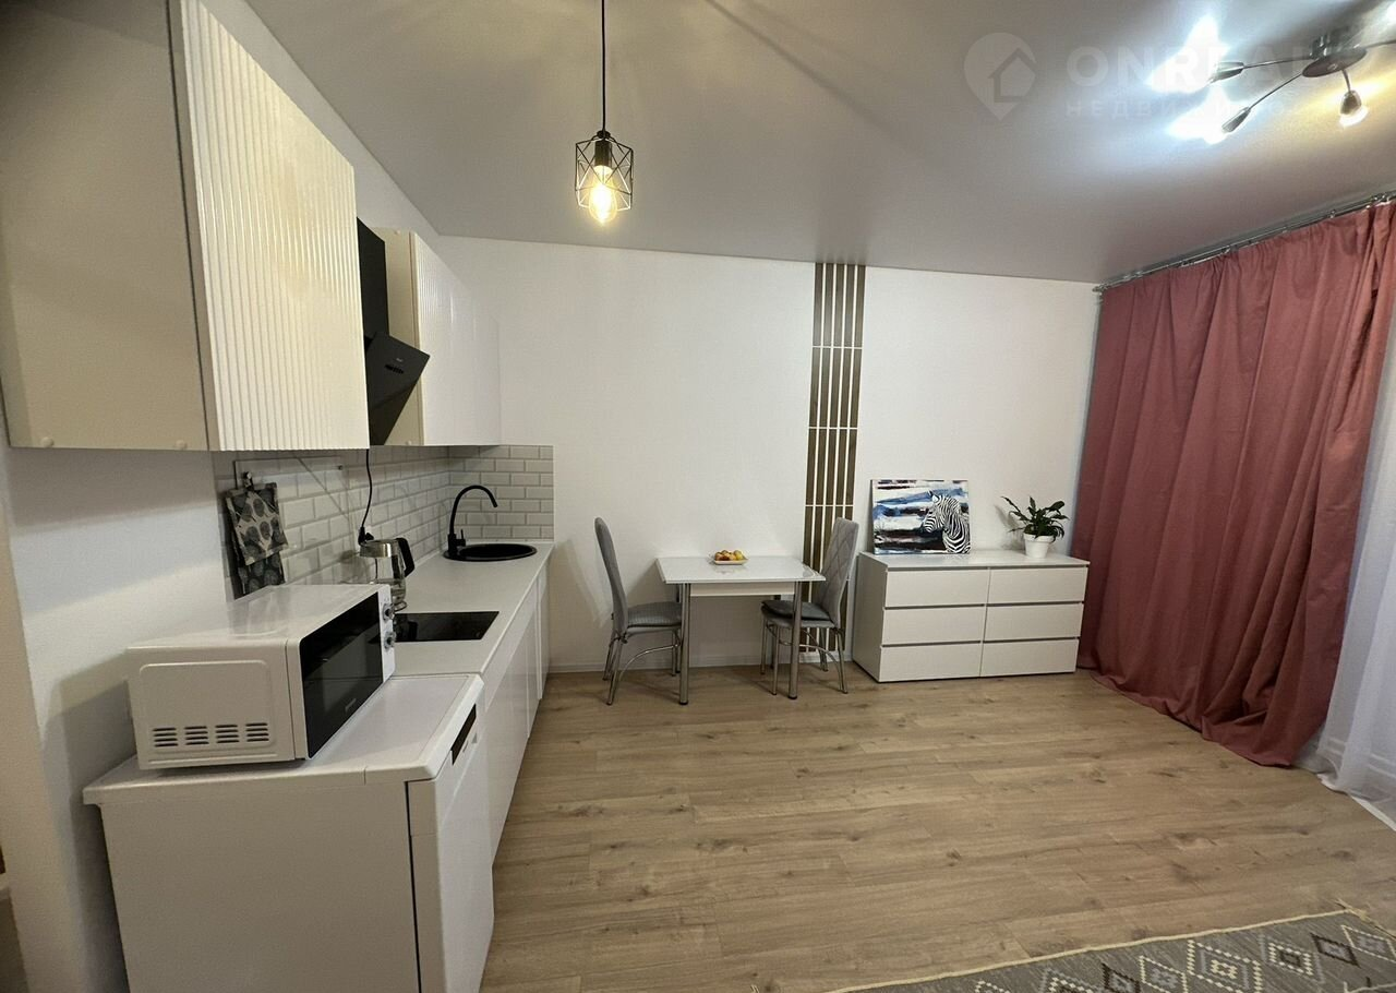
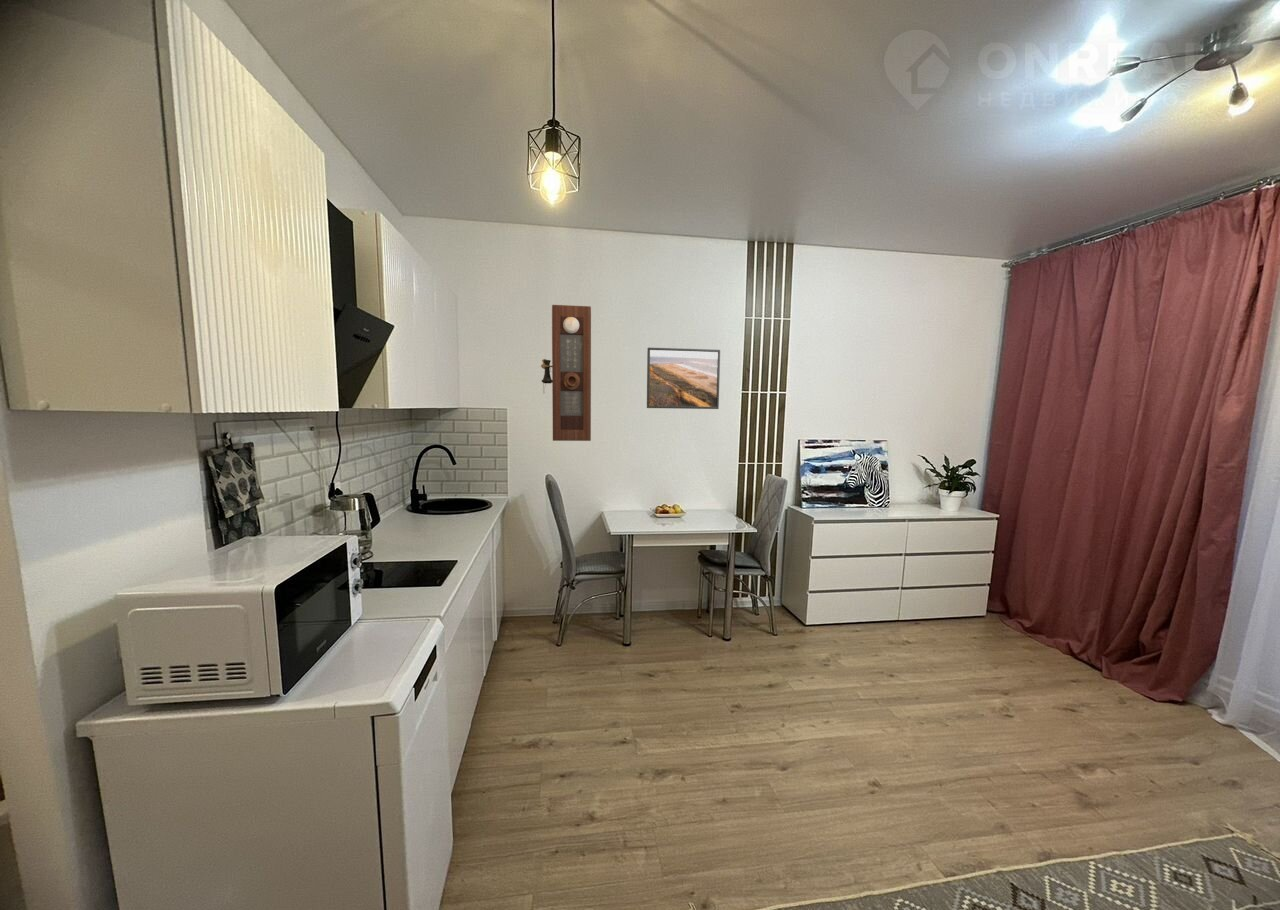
+ pendulum clock [540,304,592,442]
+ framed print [646,347,721,410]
